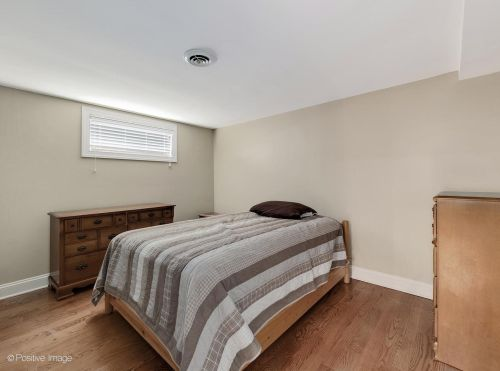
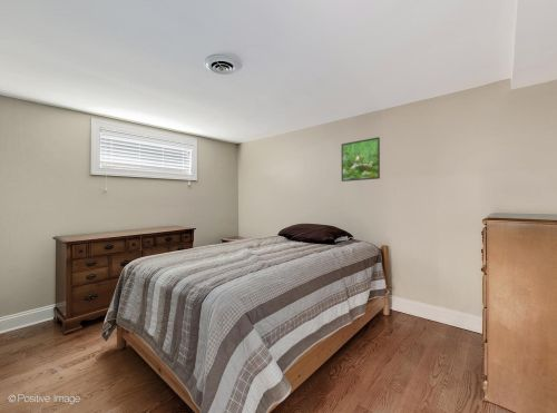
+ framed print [340,136,381,183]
